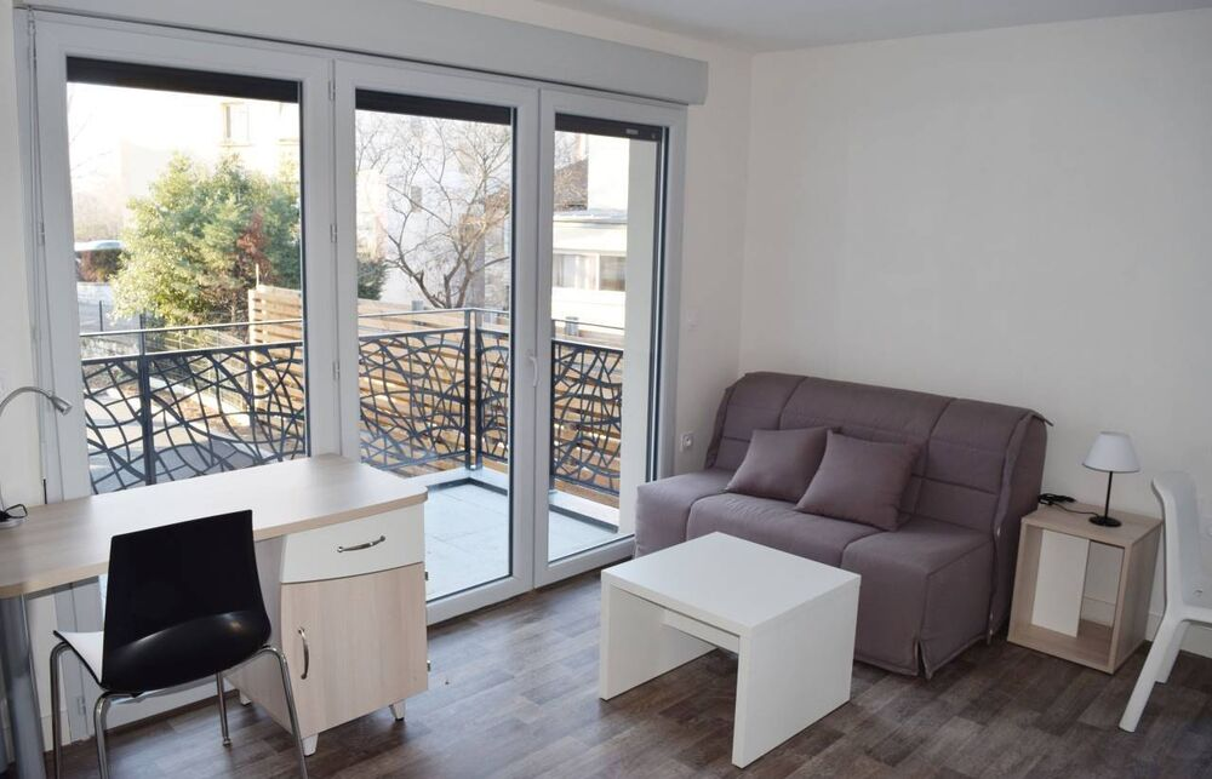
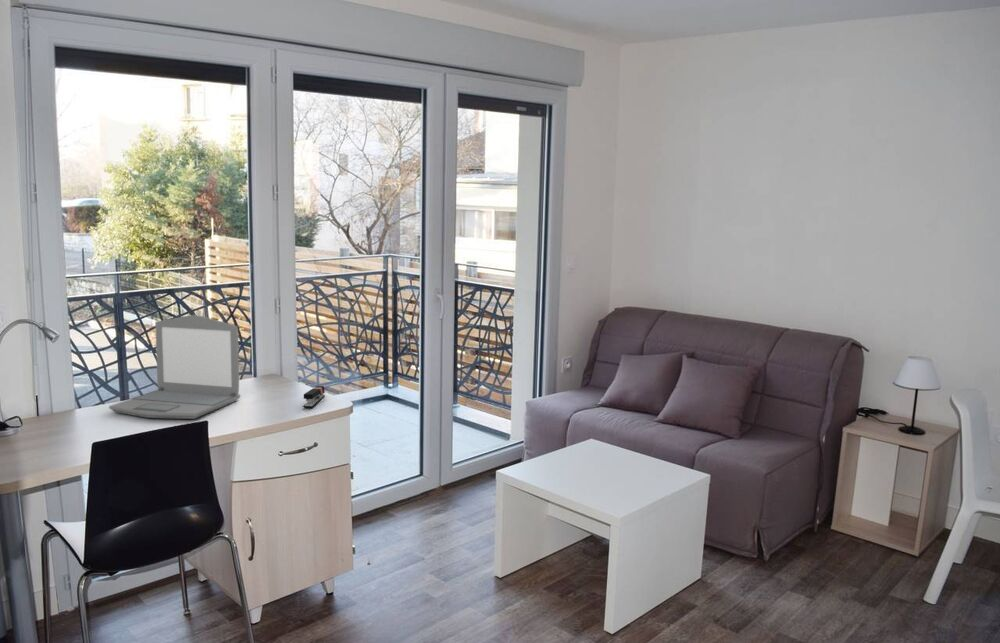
+ stapler [302,385,326,409]
+ laptop [108,314,241,420]
